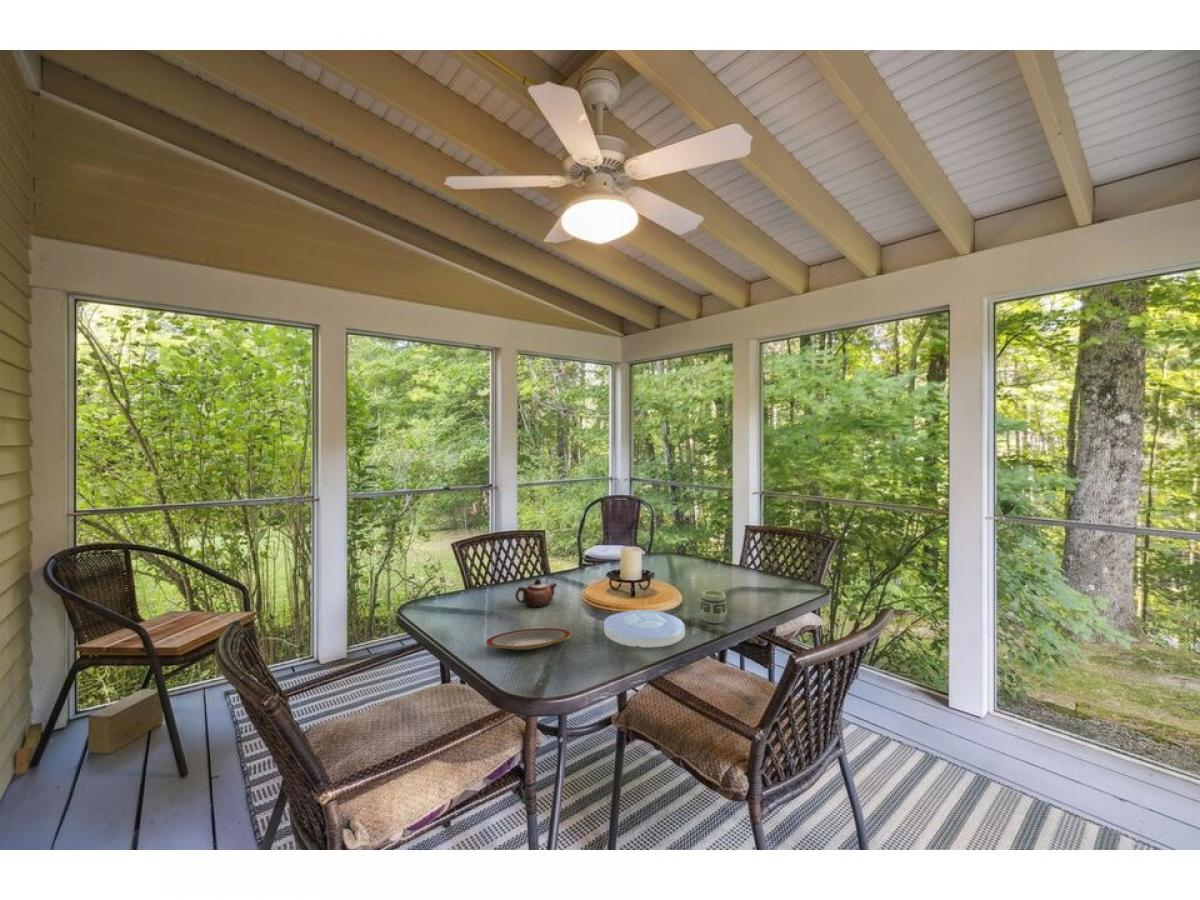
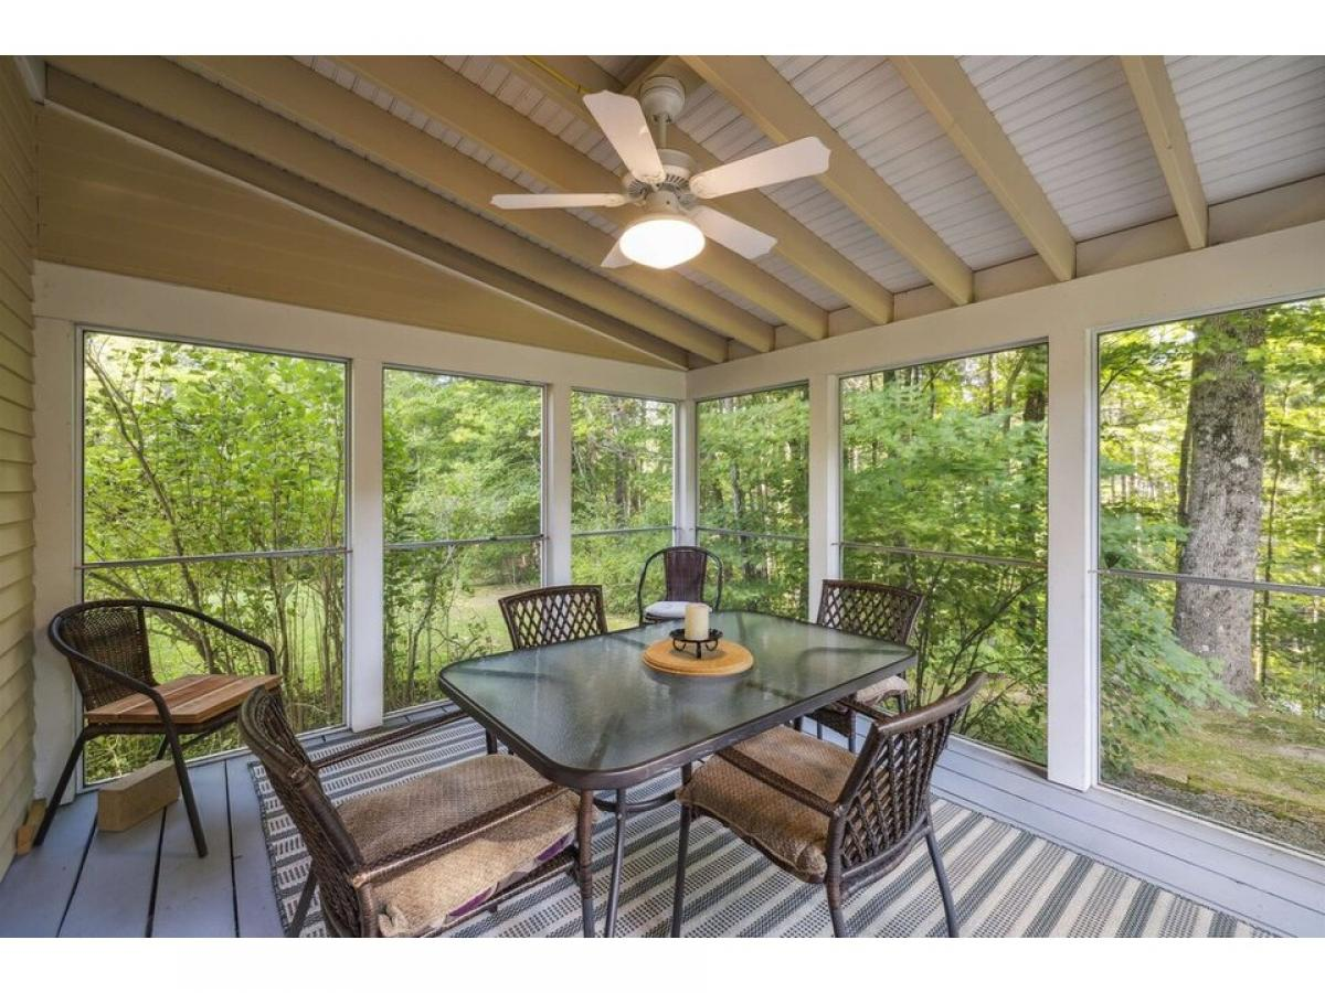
- plate [486,627,572,651]
- plate [603,609,686,648]
- teapot [514,577,558,608]
- cup [699,589,728,624]
